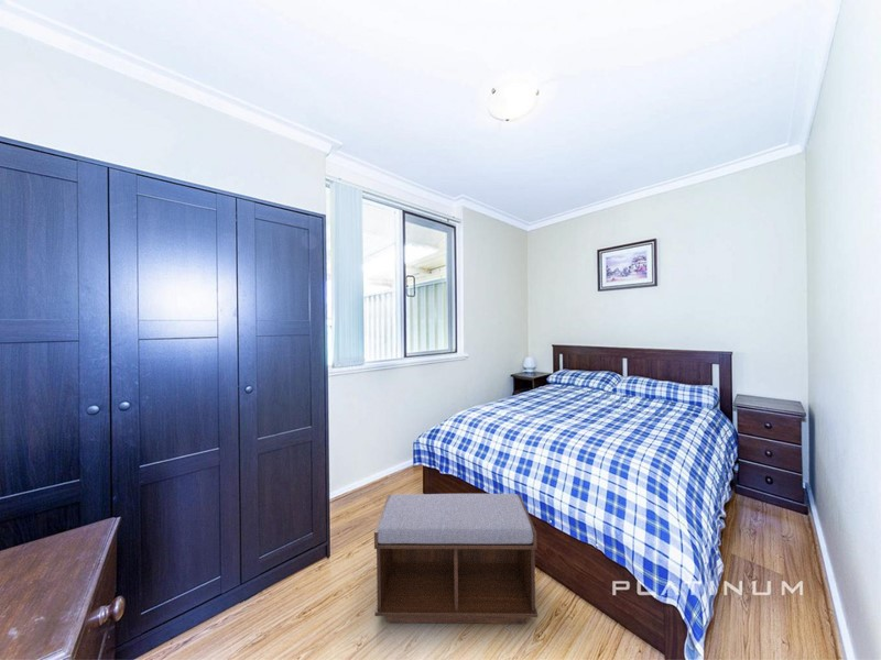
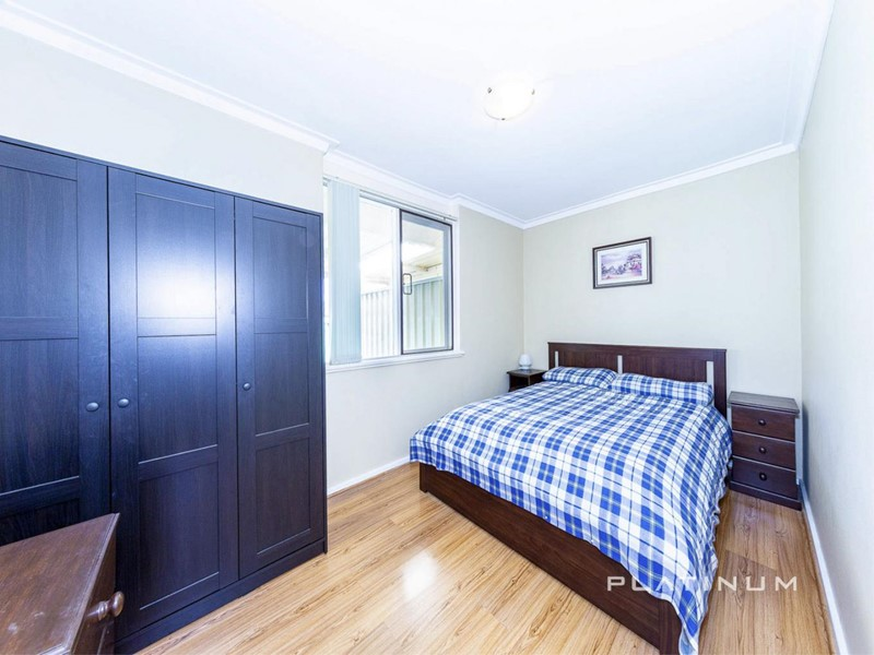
- bench [373,493,539,625]
